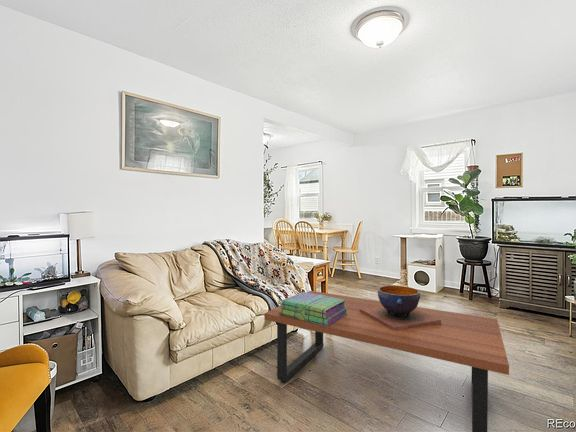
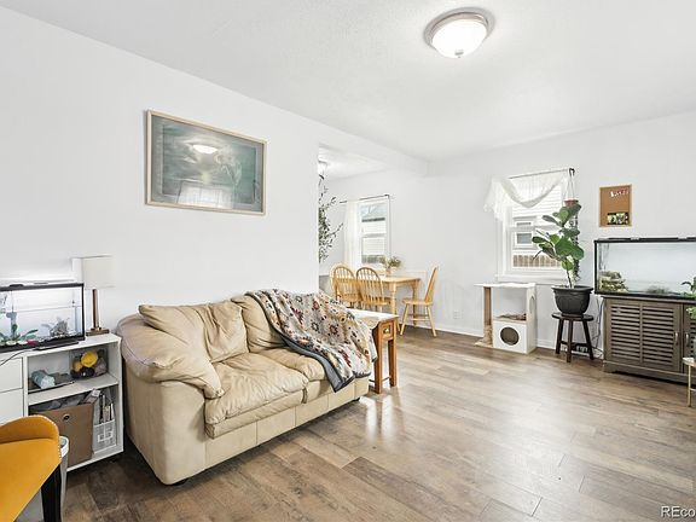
- decorative bowl [360,285,441,331]
- stack of books [279,291,348,327]
- coffee table [264,290,510,432]
